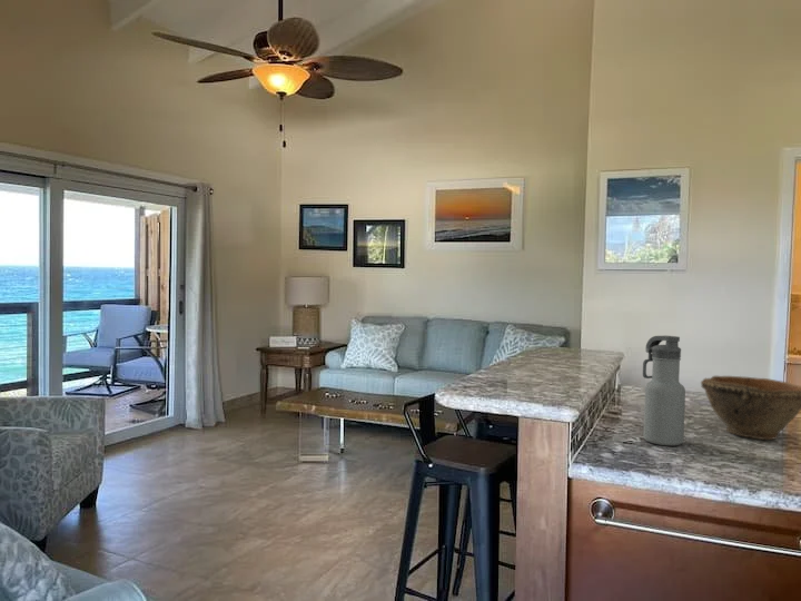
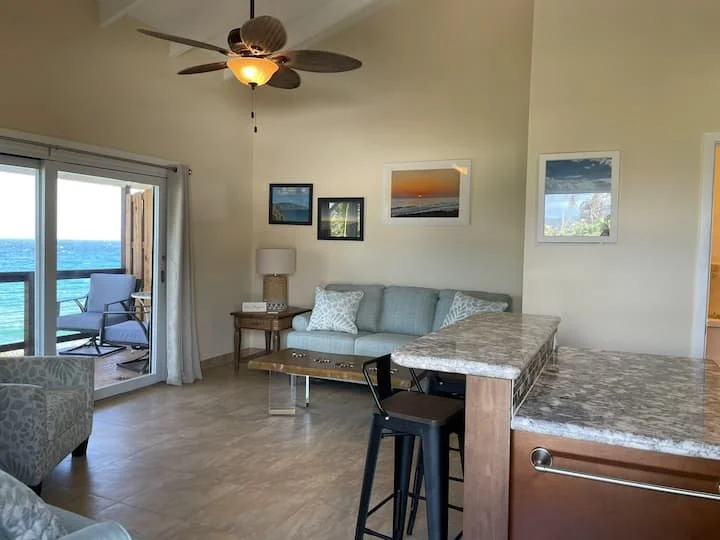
- bowl [700,375,801,441]
- water bottle [642,335,686,446]
